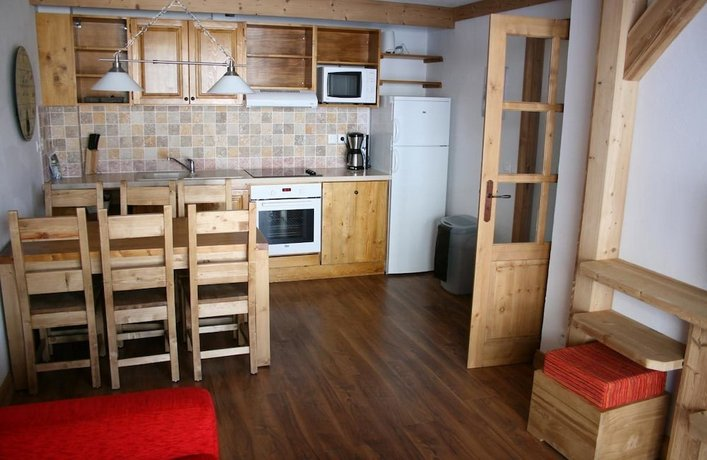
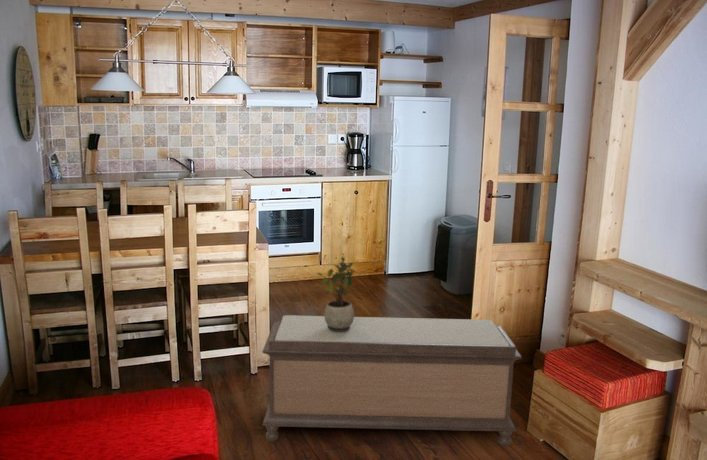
+ bench [261,314,523,447]
+ potted plant [316,256,358,332]
